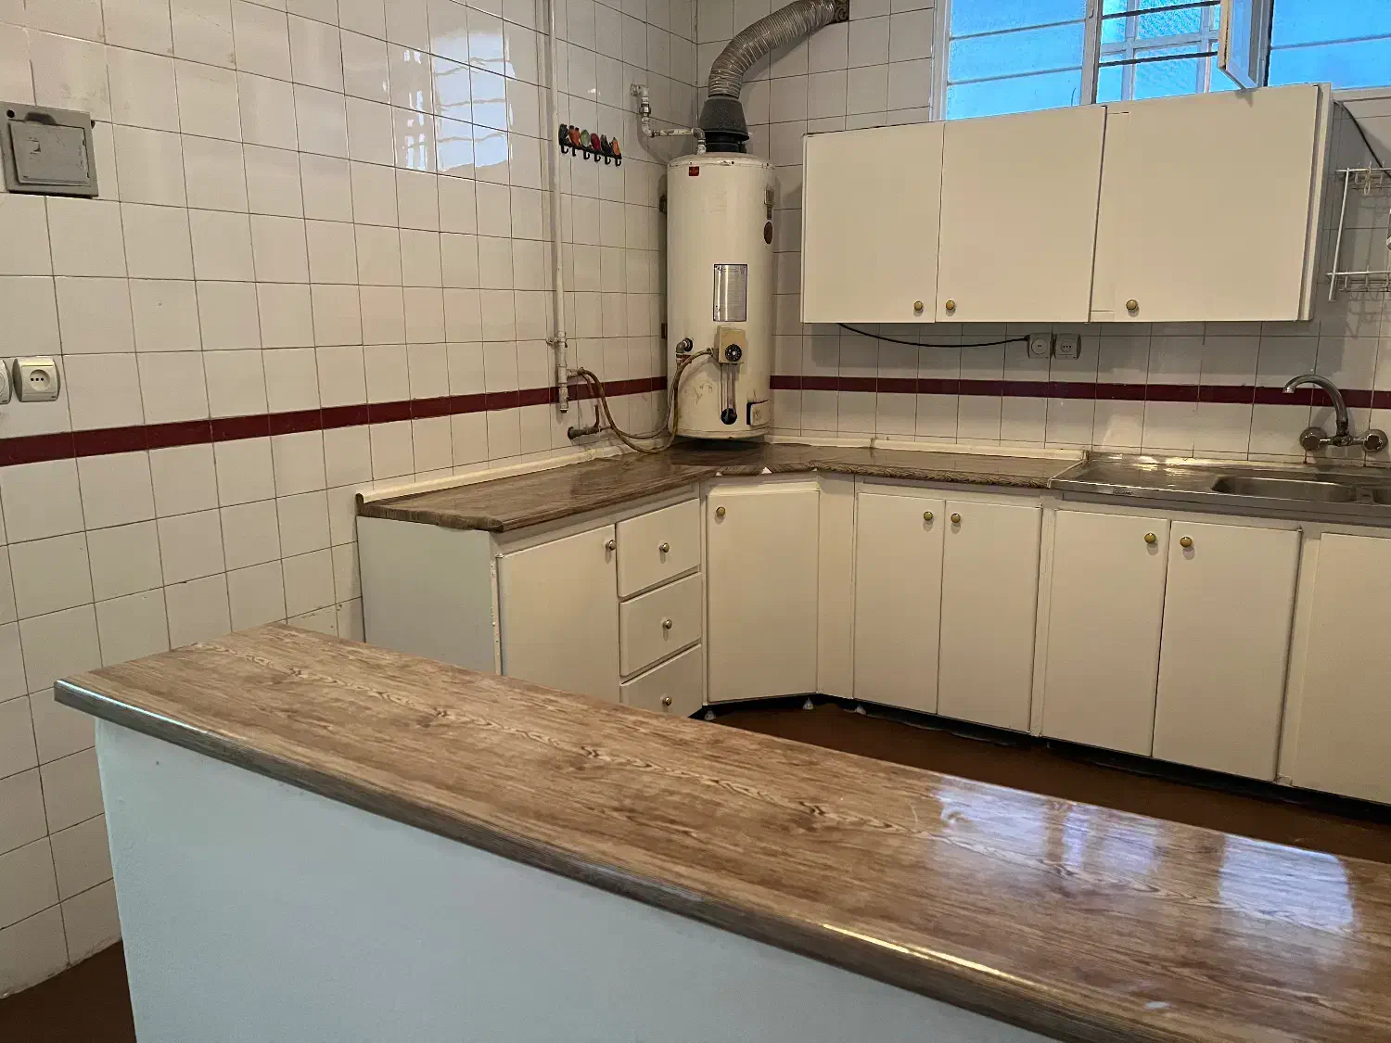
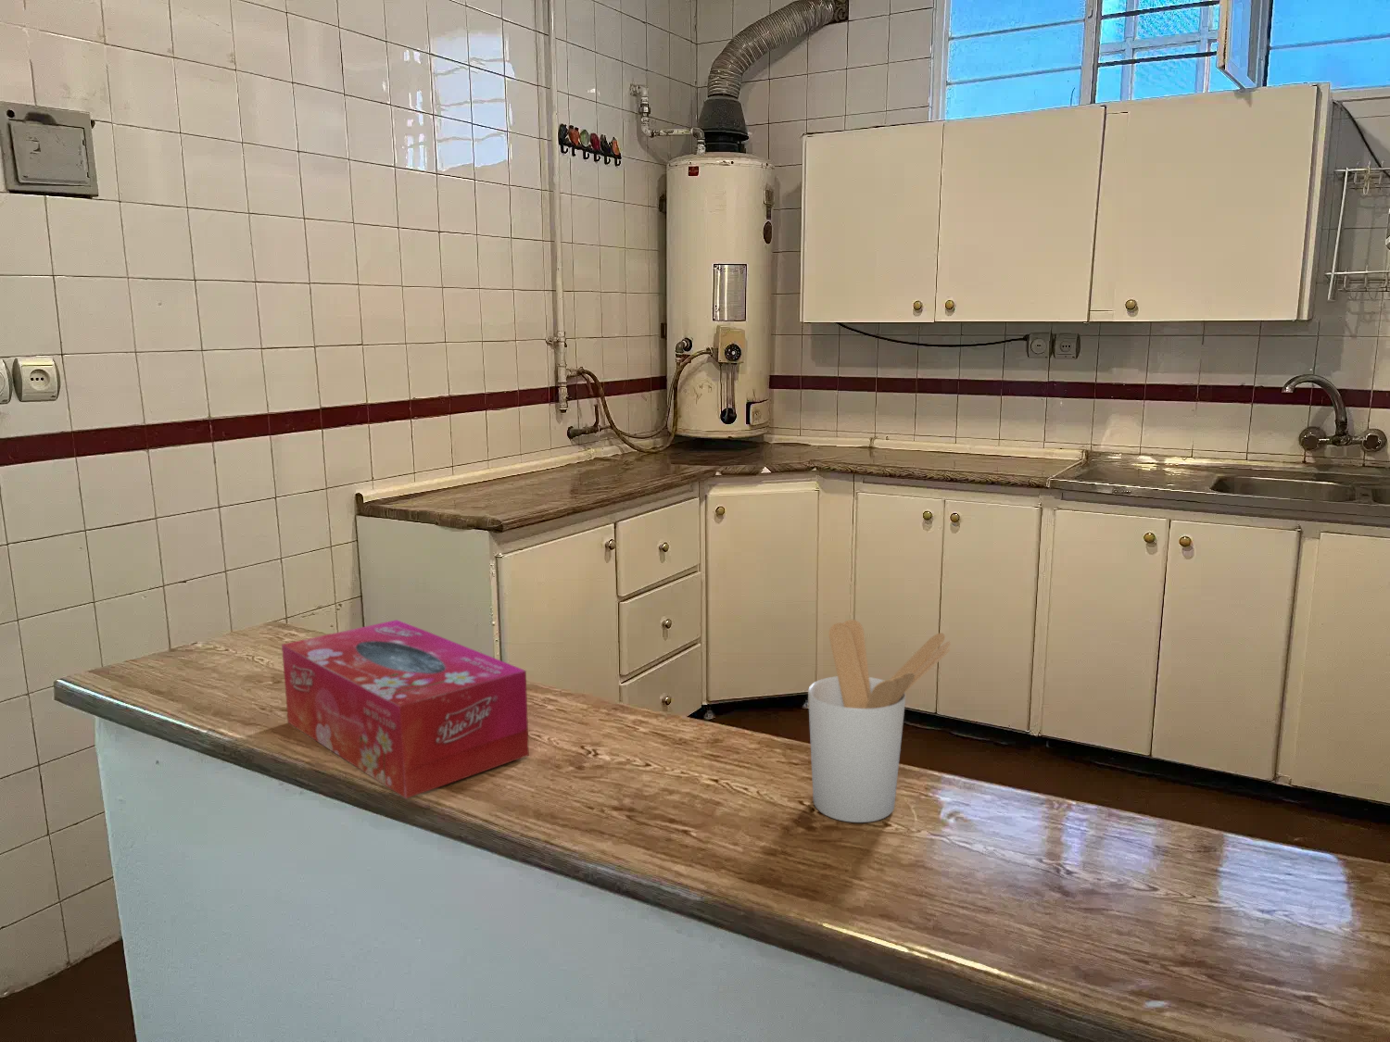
+ tissue box [281,618,530,799]
+ utensil holder [807,618,952,823]
